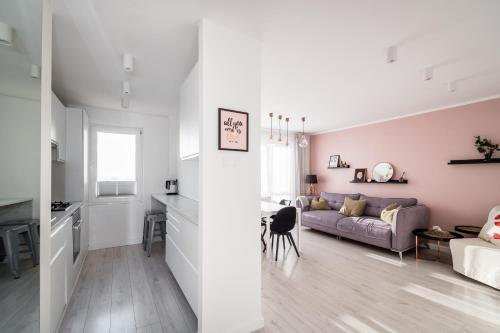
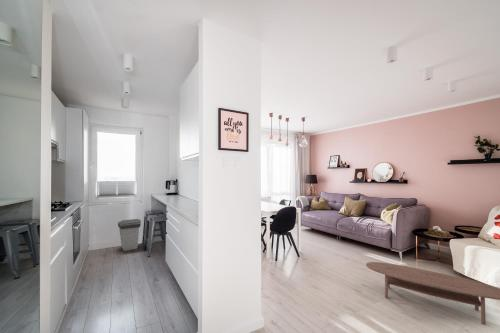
+ trash can [117,218,142,252]
+ coffee table [365,261,500,326]
